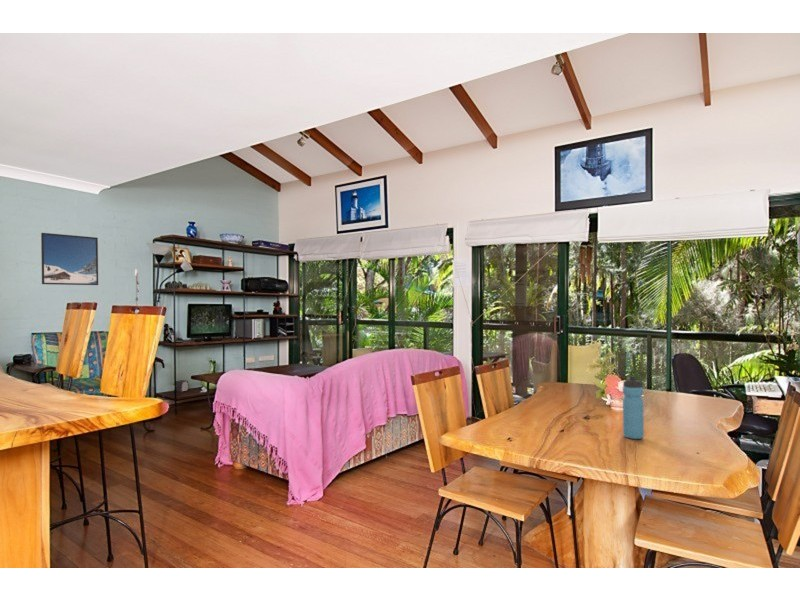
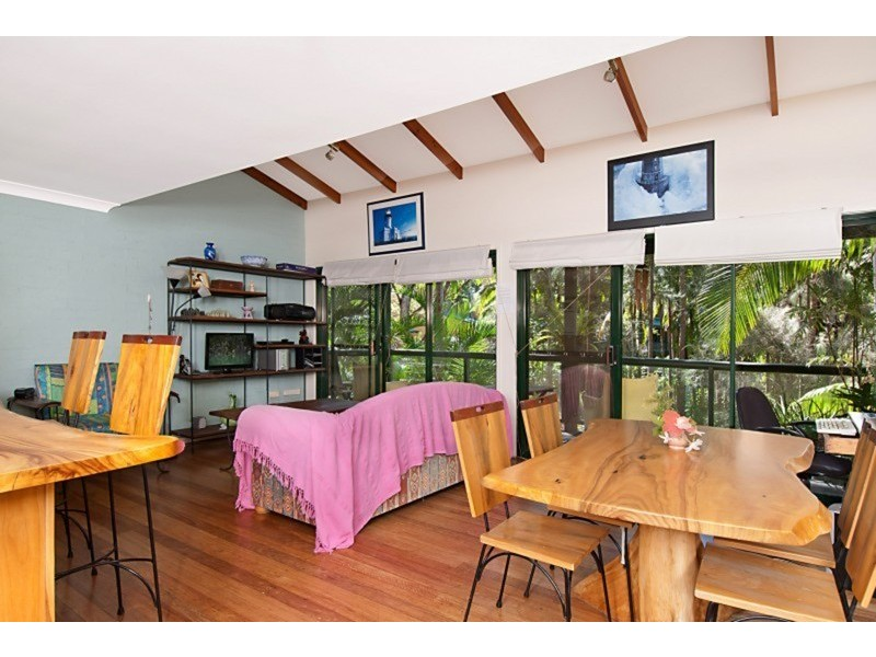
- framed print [40,232,99,286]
- water bottle [622,375,645,440]
